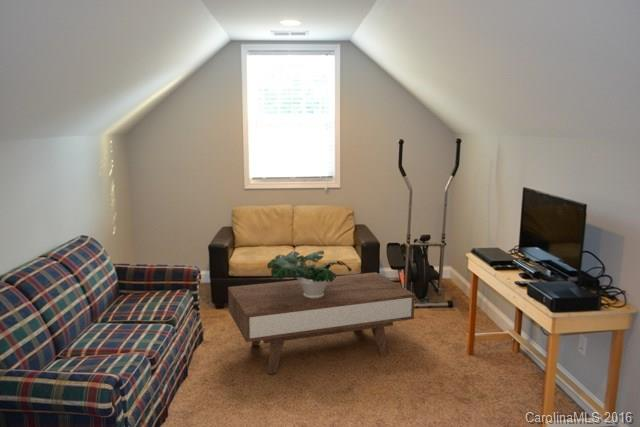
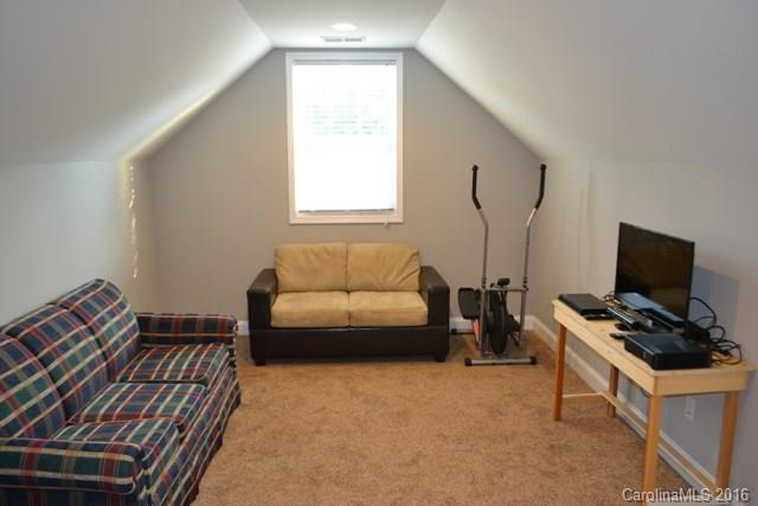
- potted plant [266,250,353,298]
- coffee table [227,271,416,375]
